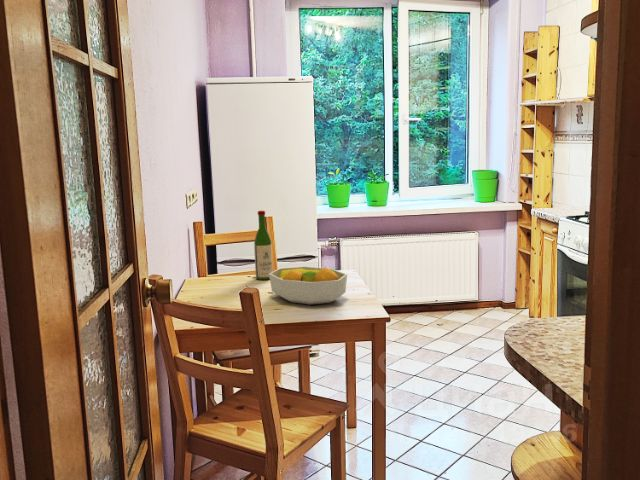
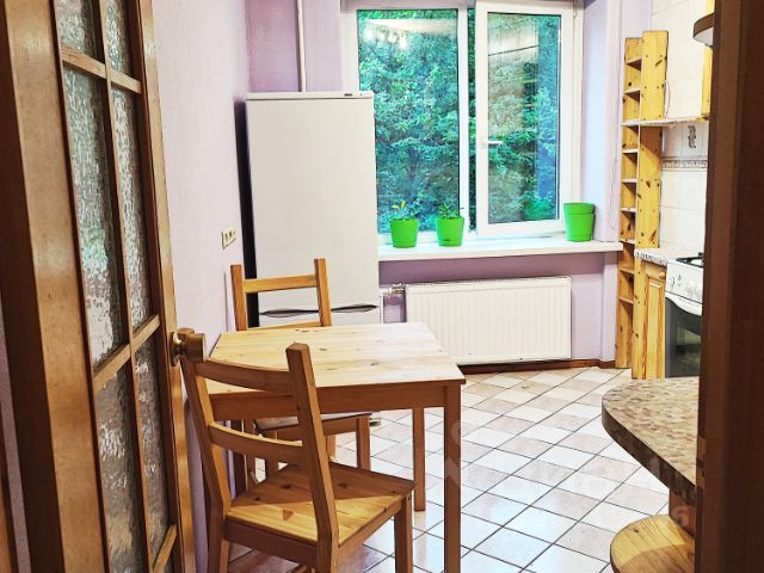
- wine bottle [253,210,274,281]
- fruit bowl [269,266,348,305]
